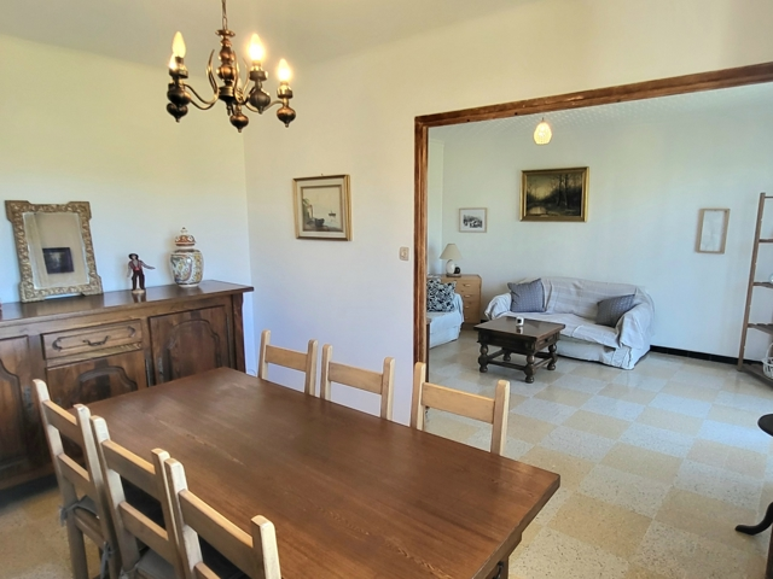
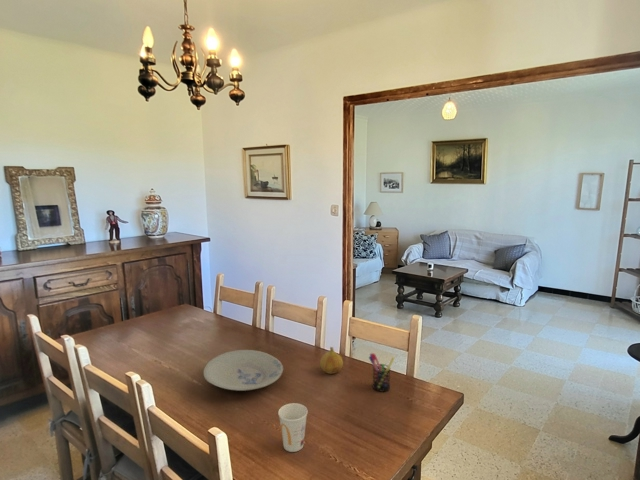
+ fruit [319,346,344,375]
+ cup [277,402,309,453]
+ pen holder [368,352,395,393]
+ bowl [202,349,284,392]
